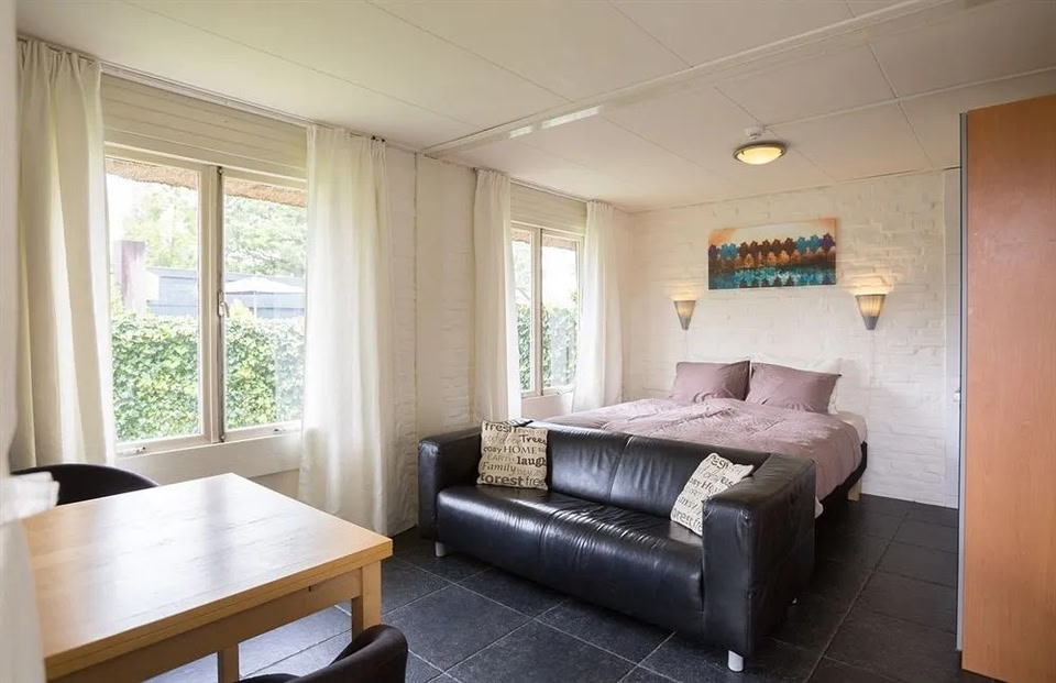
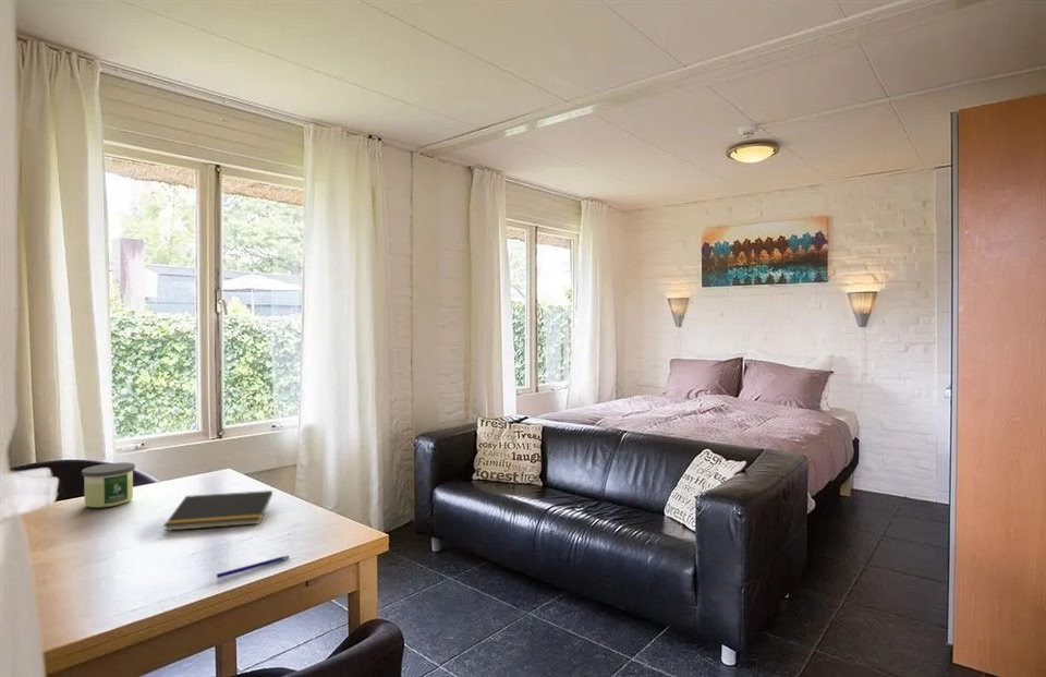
+ notepad [162,489,273,532]
+ candle [81,461,136,509]
+ pen [216,554,290,579]
